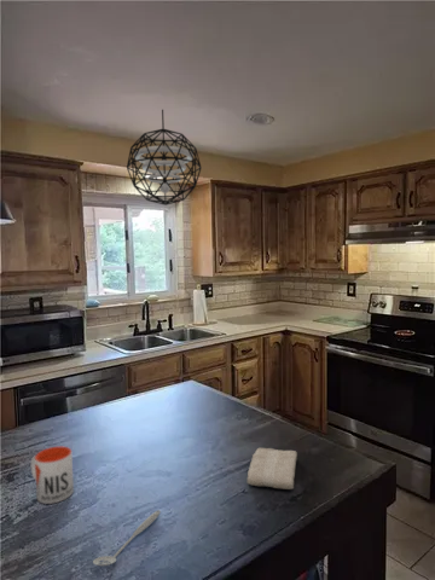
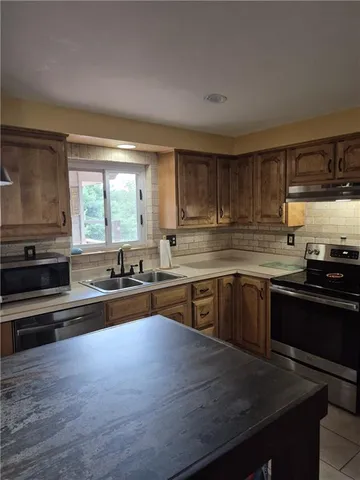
- mug [30,446,75,505]
- pendant light [126,109,203,207]
- spoon [92,509,162,567]
- washcloth [246,447,298,491]
